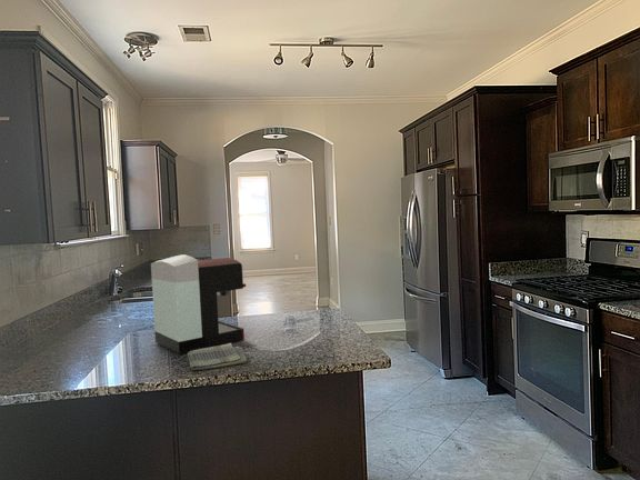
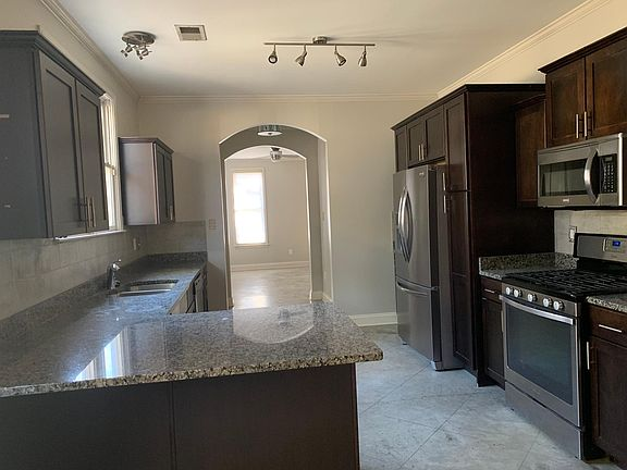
- dish towel [187,343,248,371]
- coffee maker [150,253,247,356]
